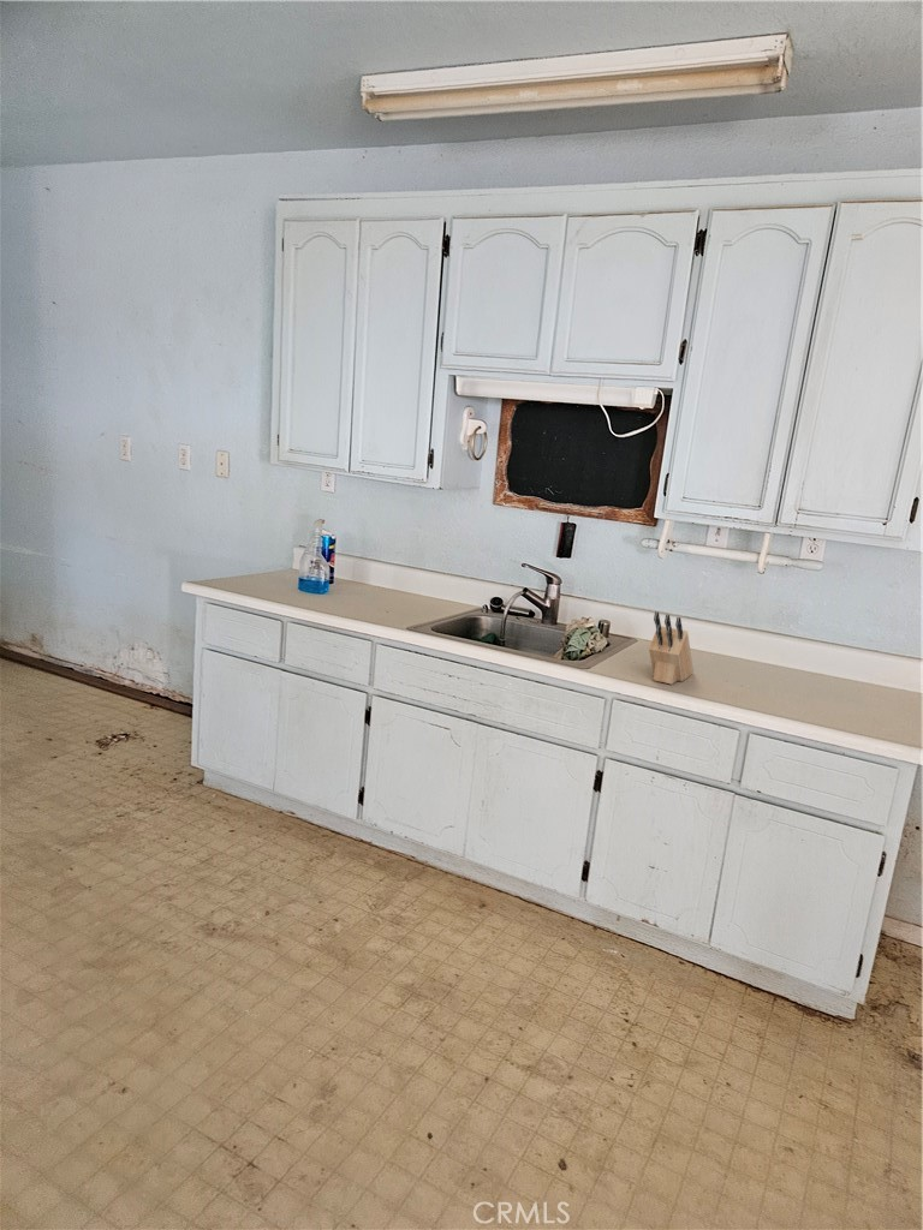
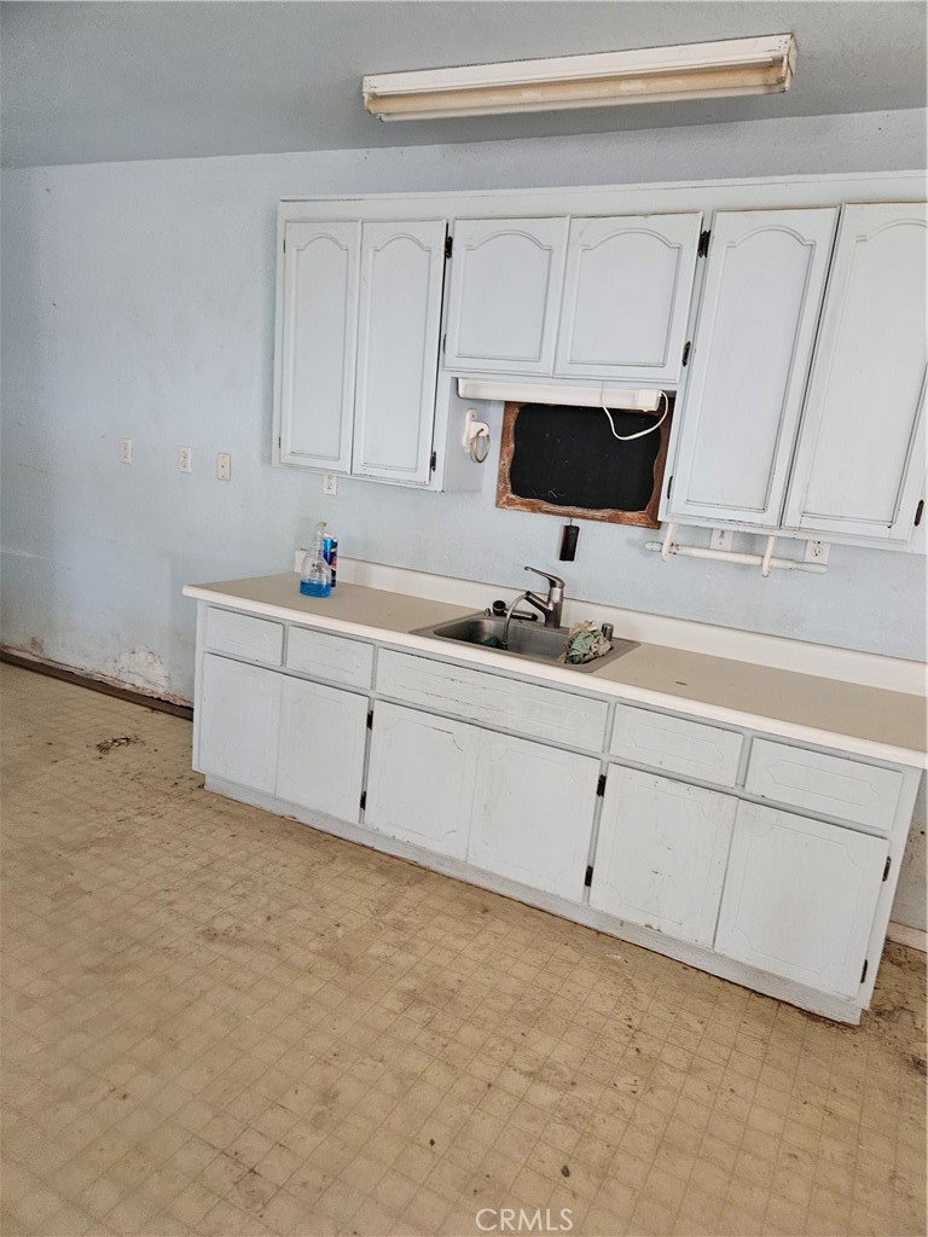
- knife block [648,610,695,686]
